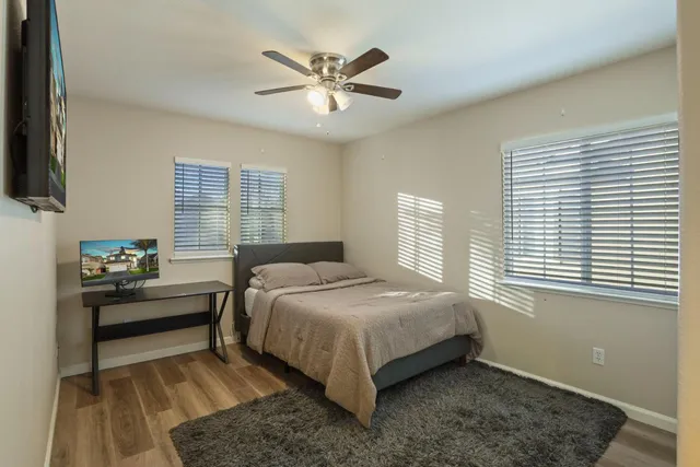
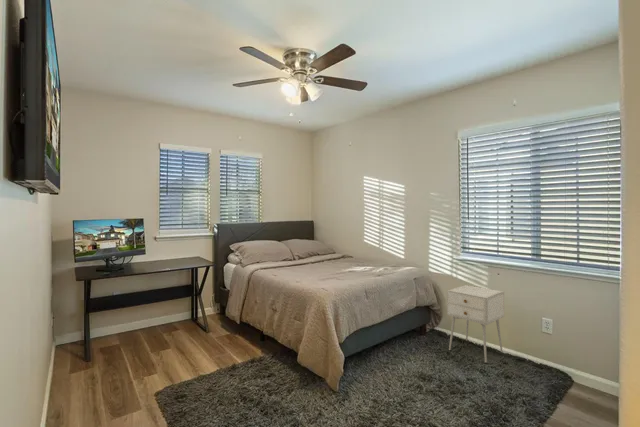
+ nightstand [446,284,505,363]
